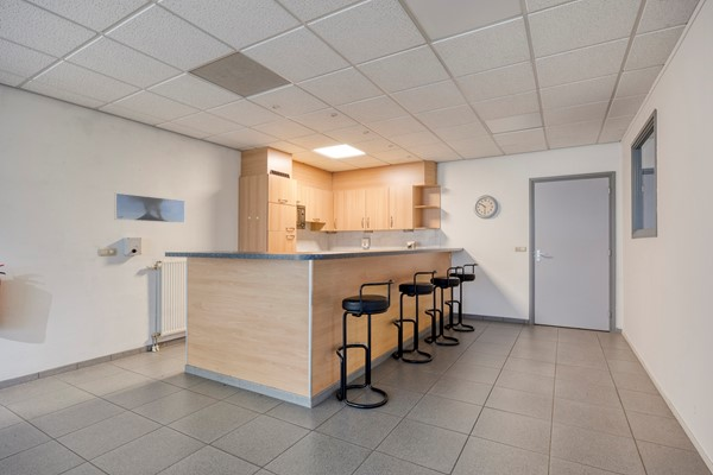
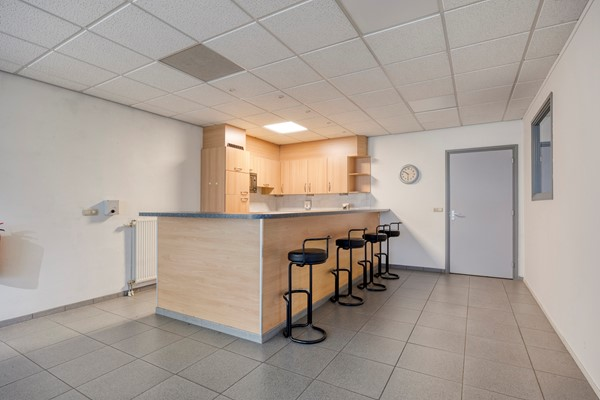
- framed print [113,192,185,224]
